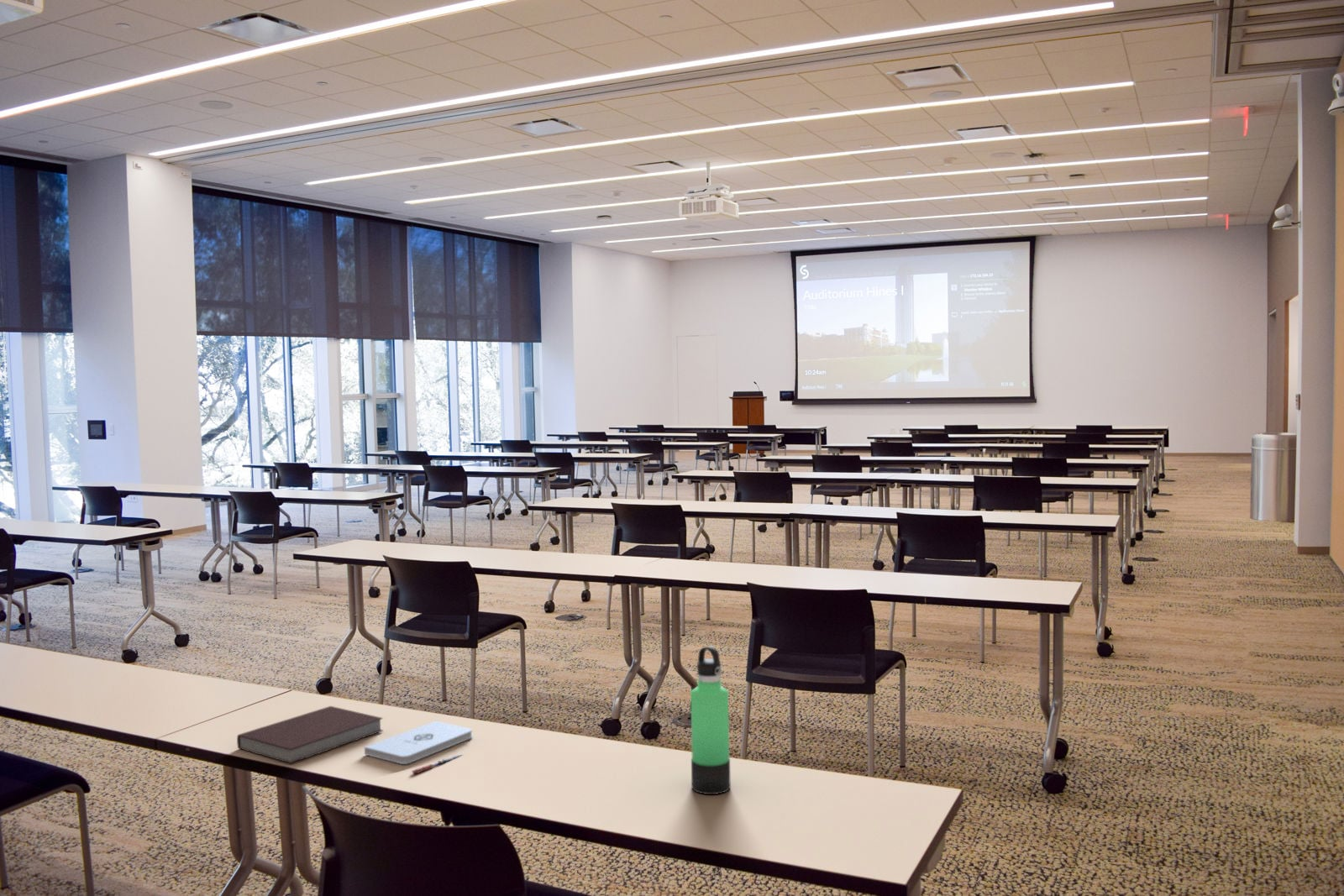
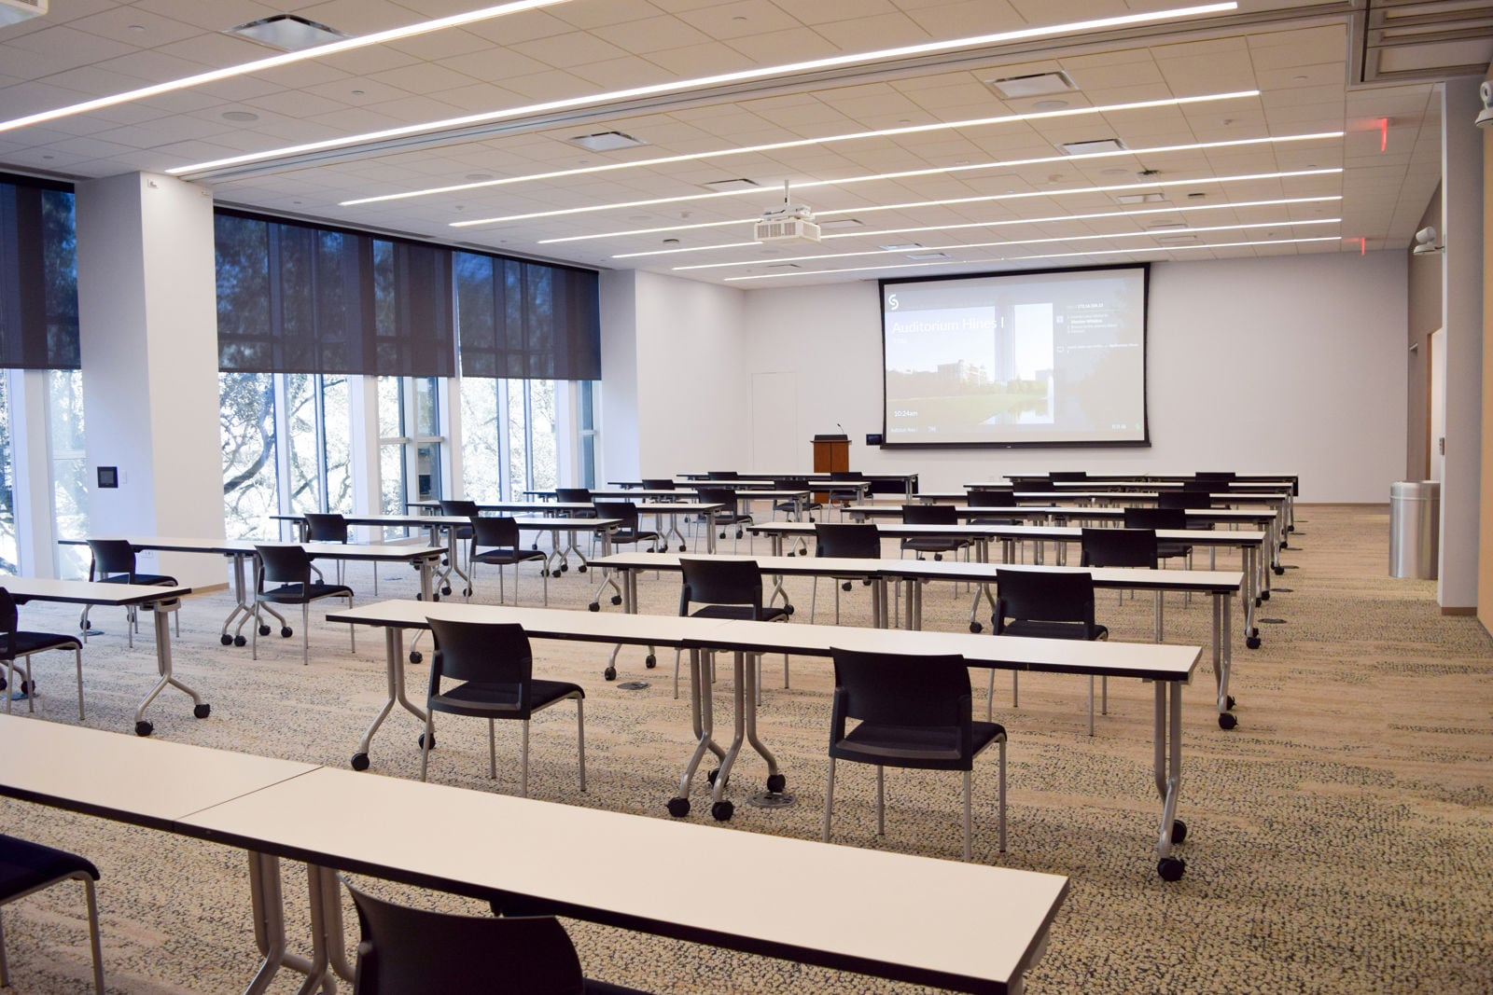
- notepad [364,720,474,765]
- notebook [236,705,384,764]
- pen [412,753,465,775]
- thermos bottle [690,645,732,795]
